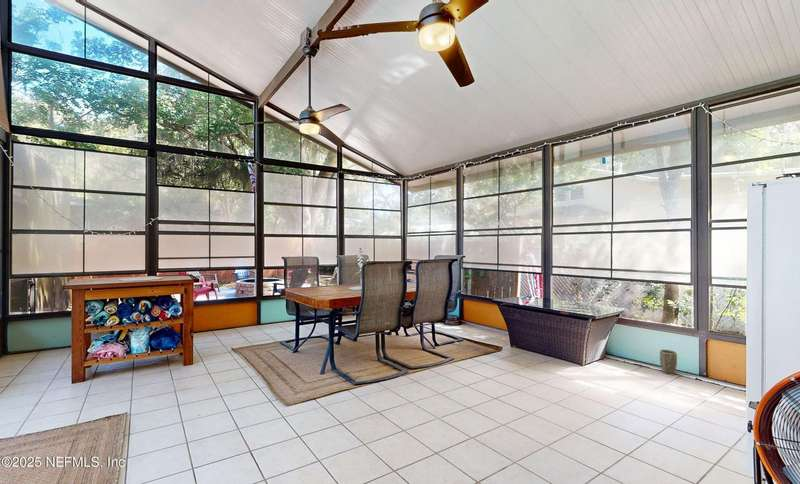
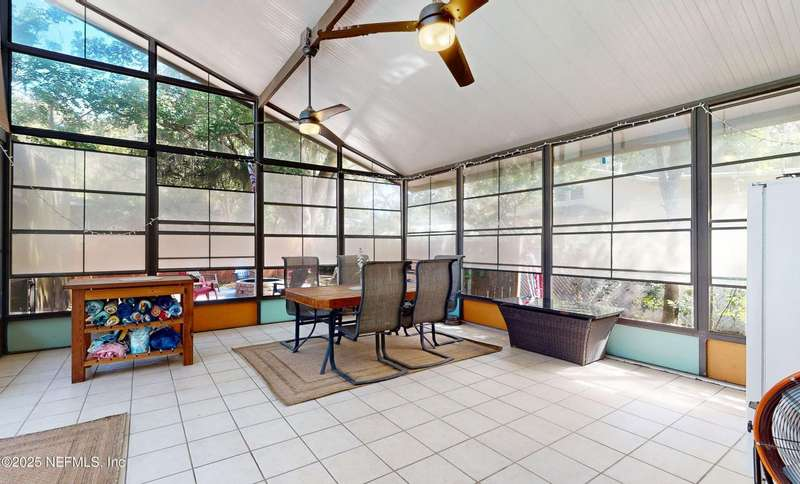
- plant pot [659,349,678,375]
